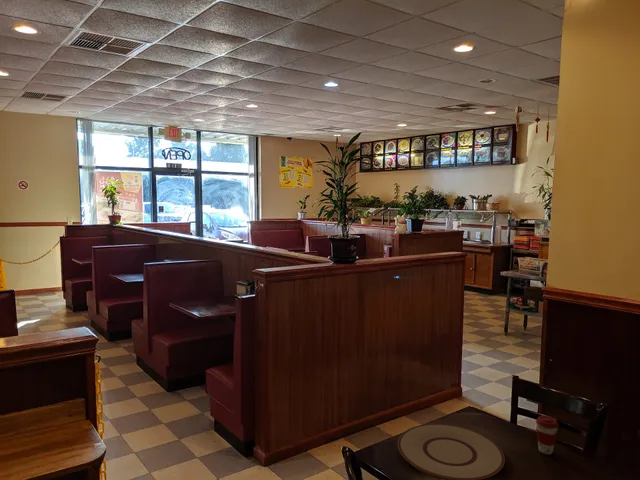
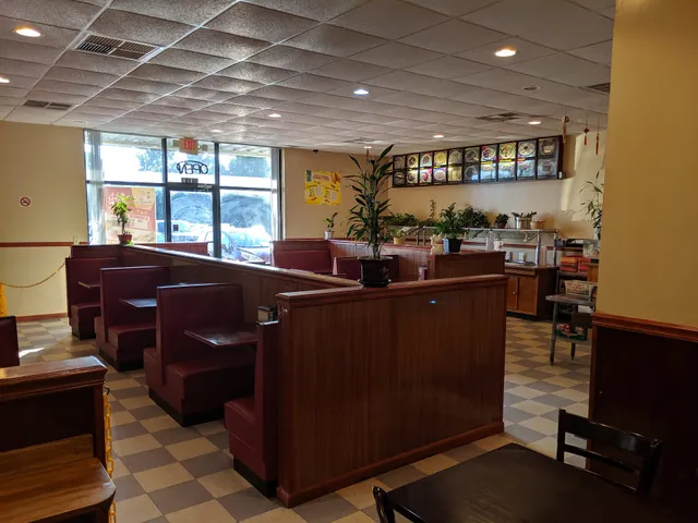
- coffee cup [535,415,560,455]
- plate [397,423,506,480]
